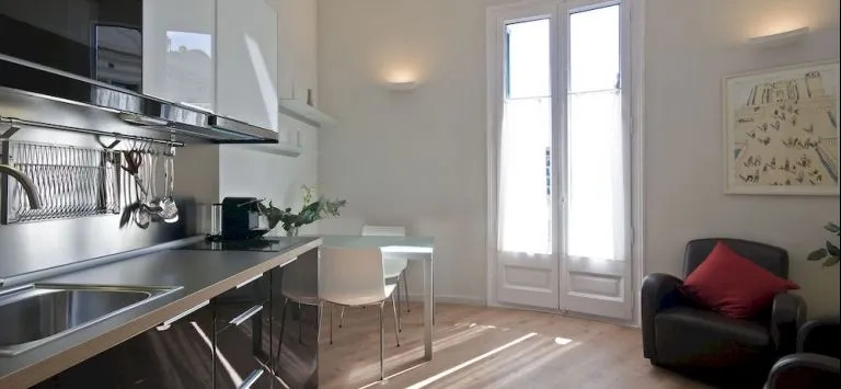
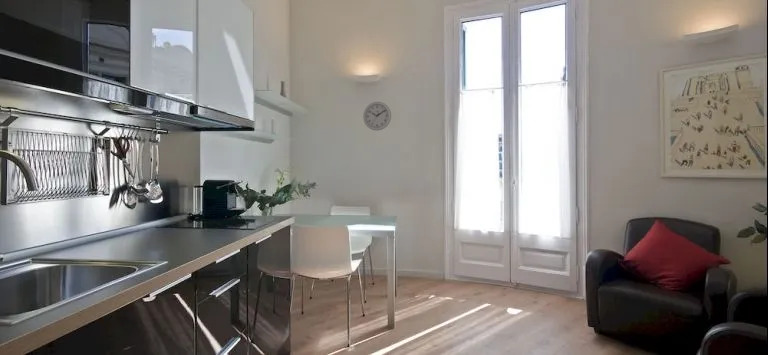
+ wall clock [362,101,392,132]
